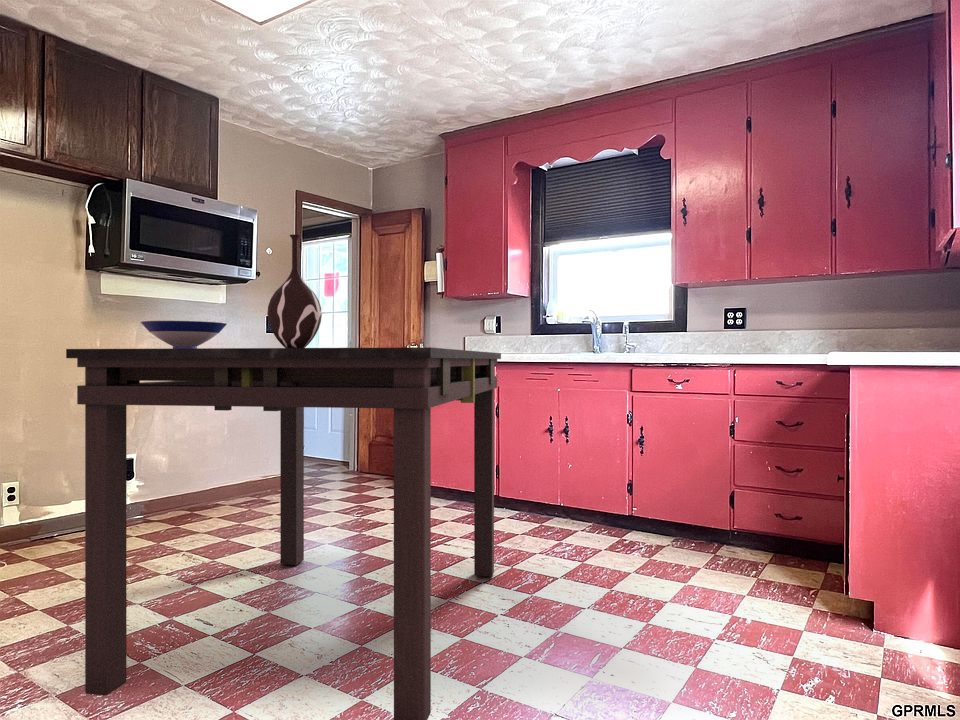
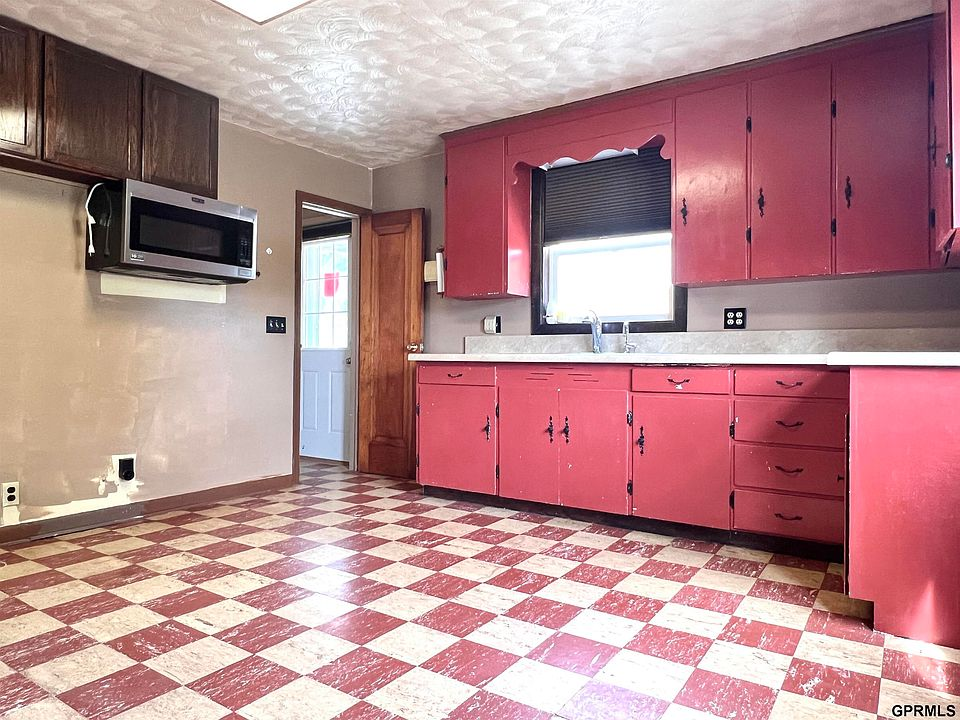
- vase [266,234,323,348]
- bowl [140,320,228,349]
- dining table [65,346,502,720]
